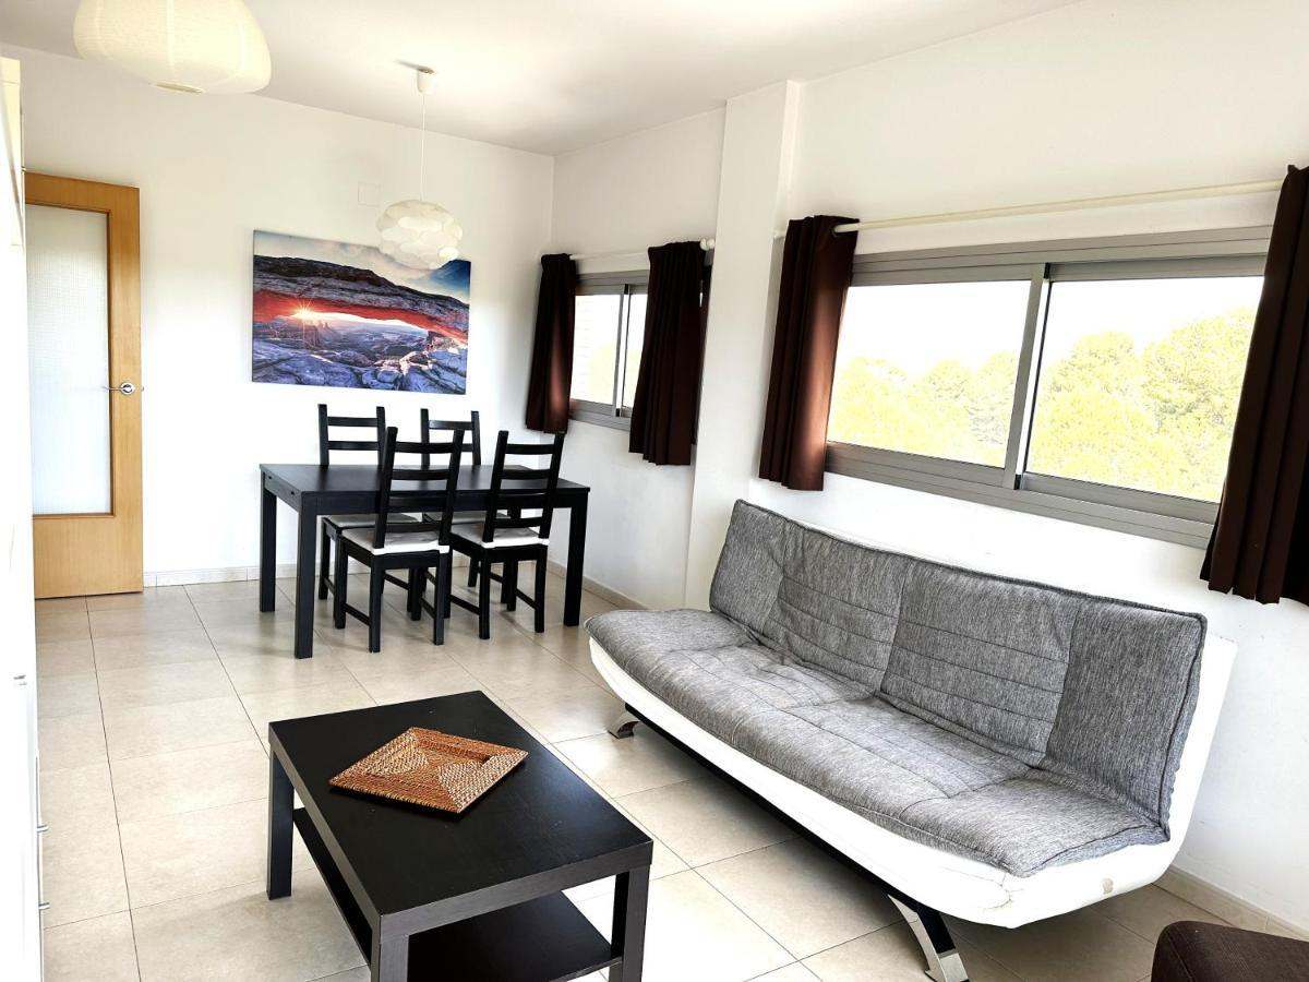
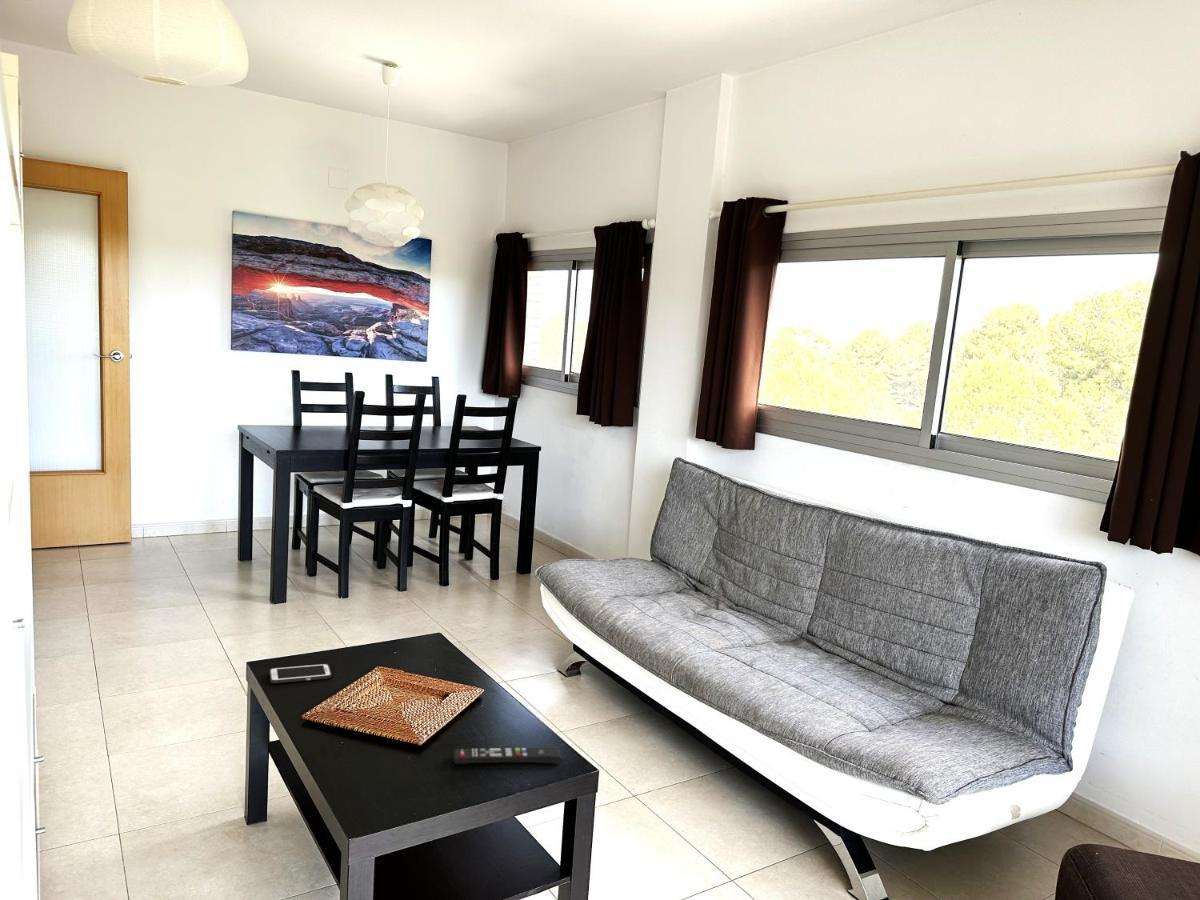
+ remote control [452,746,563,765]
+ cell phone [268,663,333,684]
